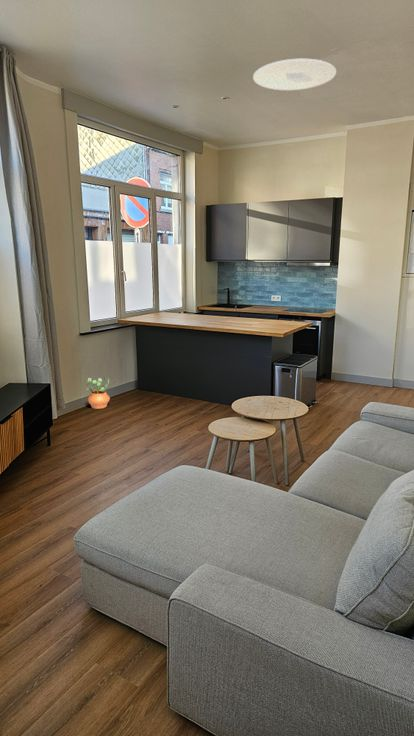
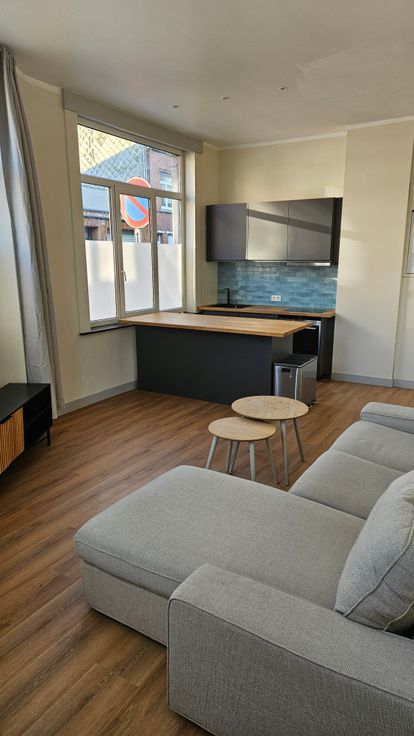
- potted plant [85,376,111,410]
- ceiling light [252,58,337,91]
